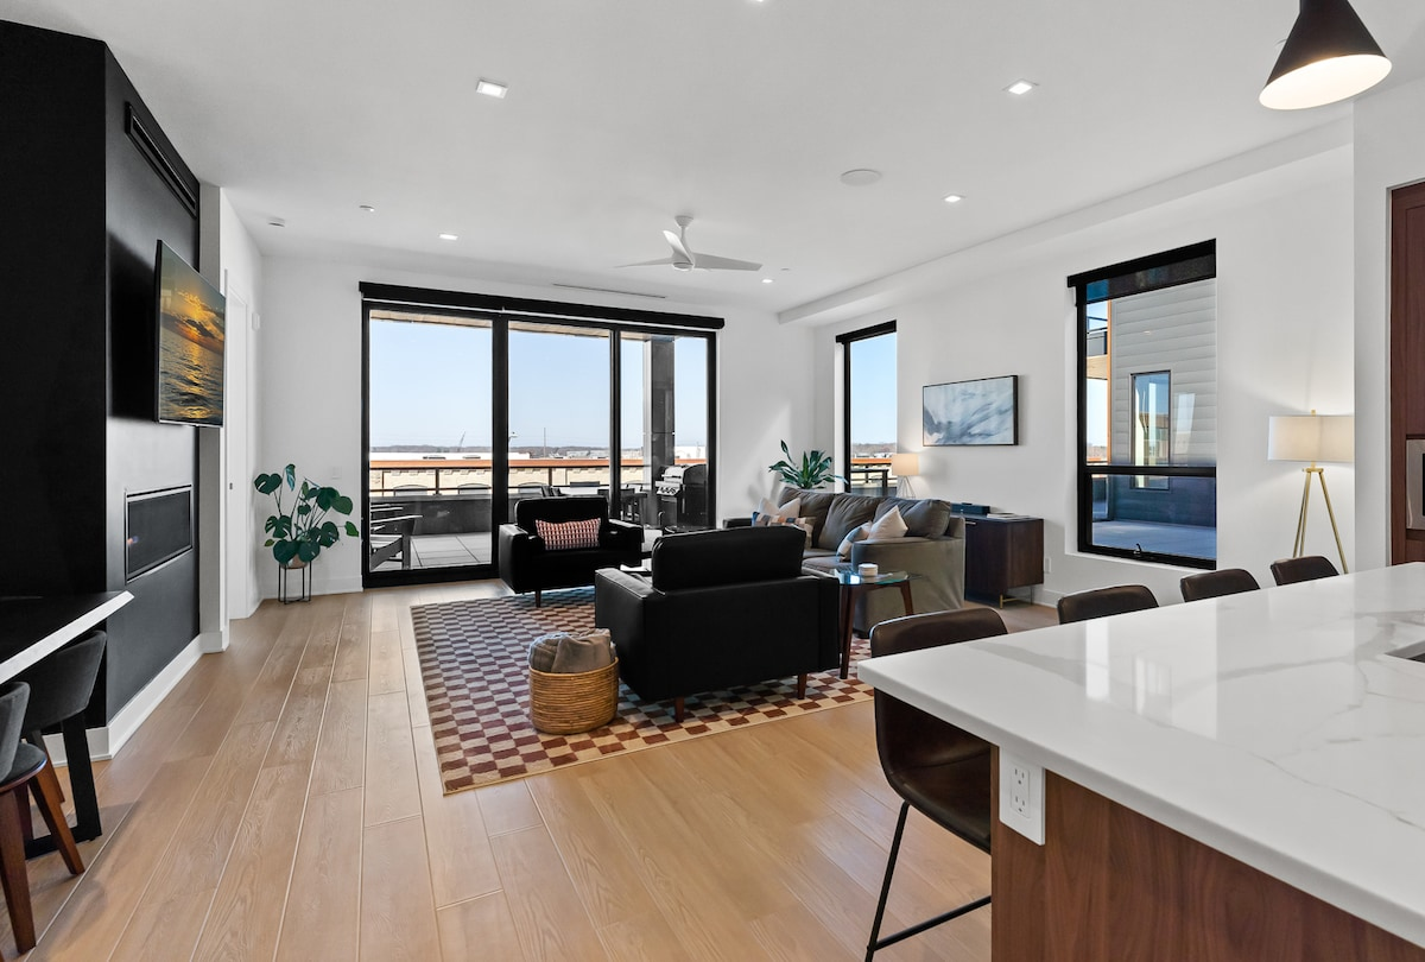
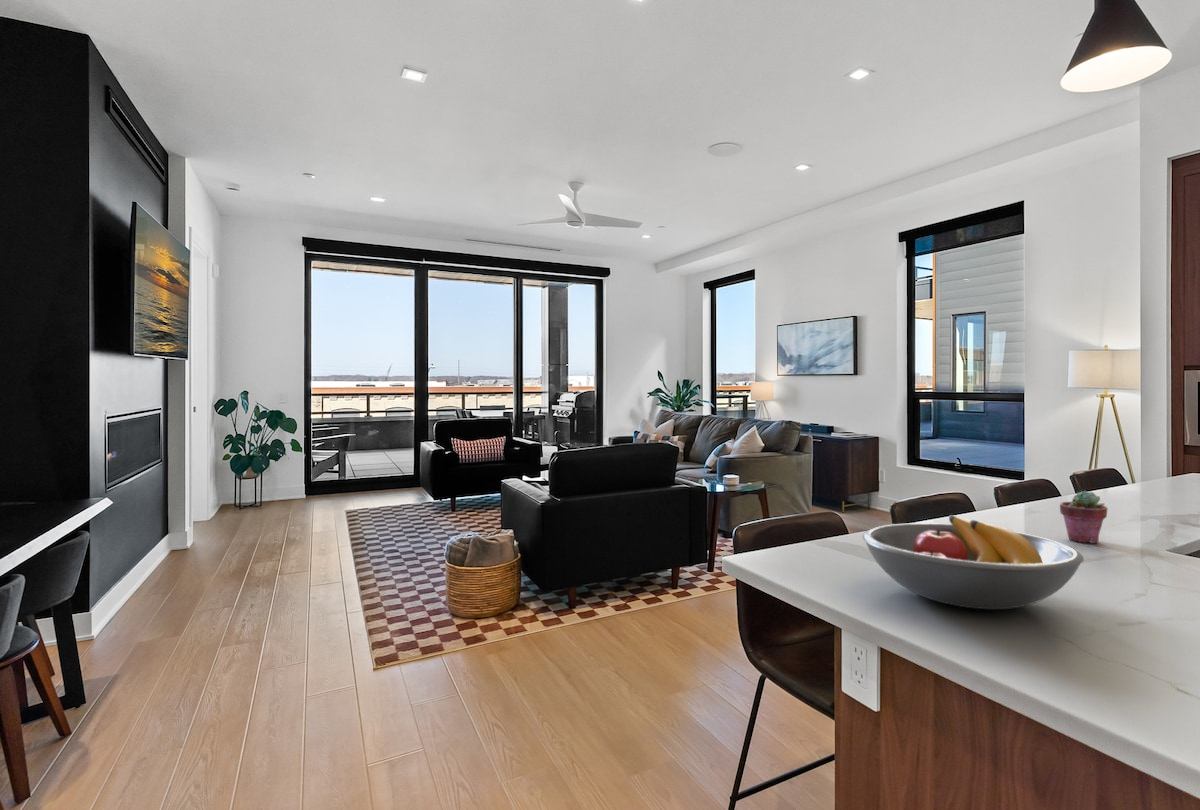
+ potted succulent [1059,490,1109,544]
+ fruit bowl [862,514,1085,610]
